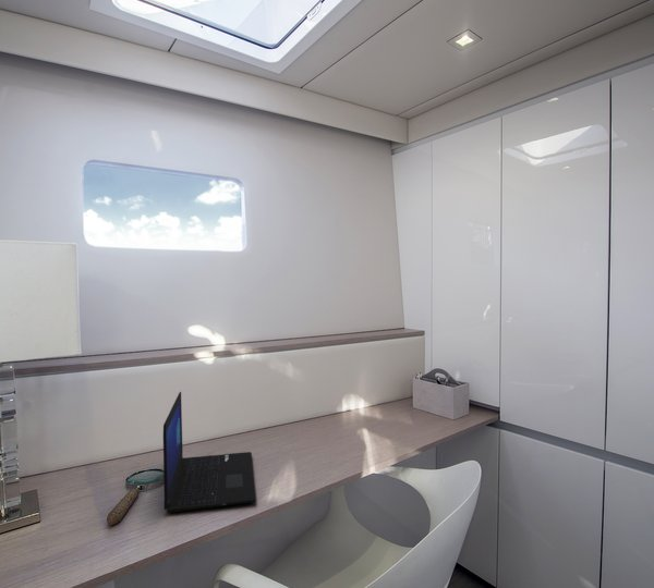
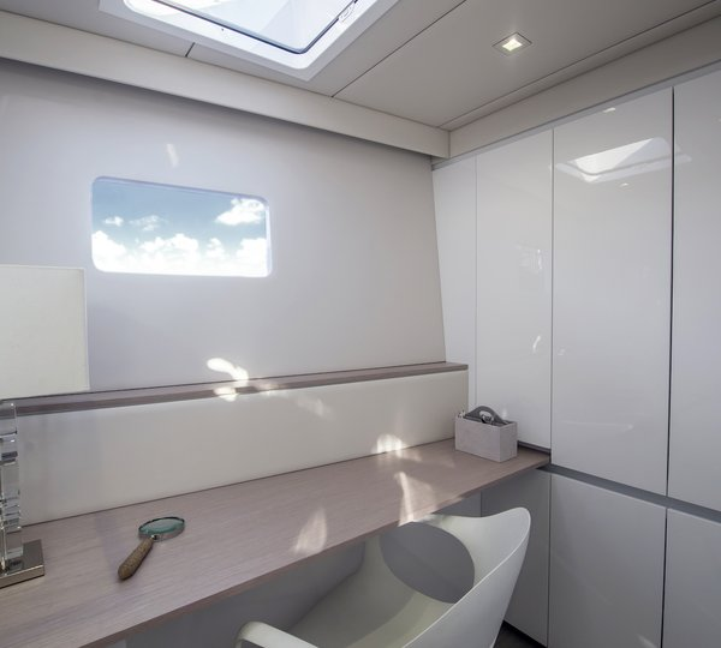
- laptop [162,391,257,514]
